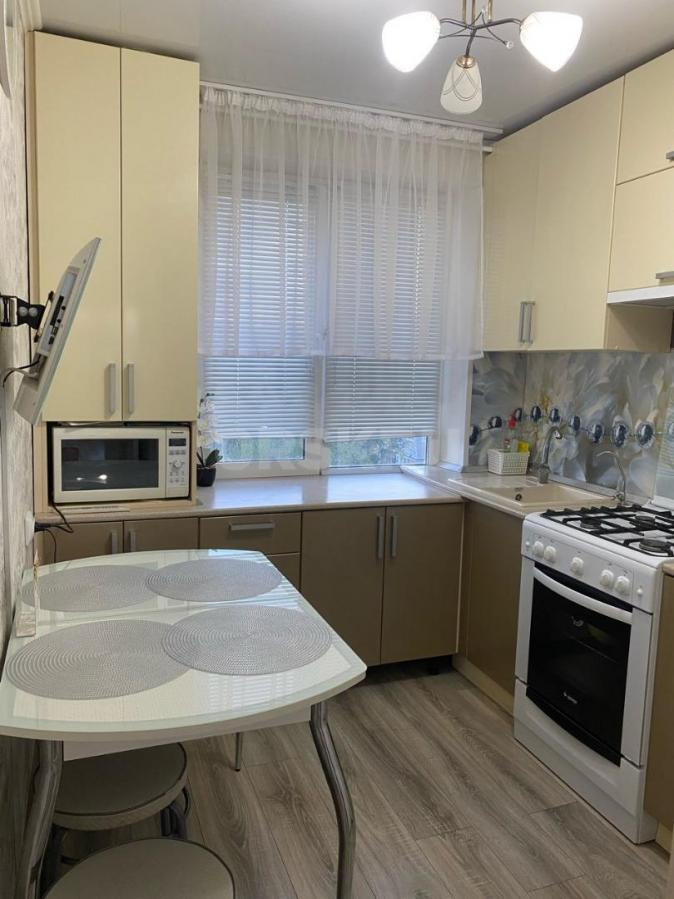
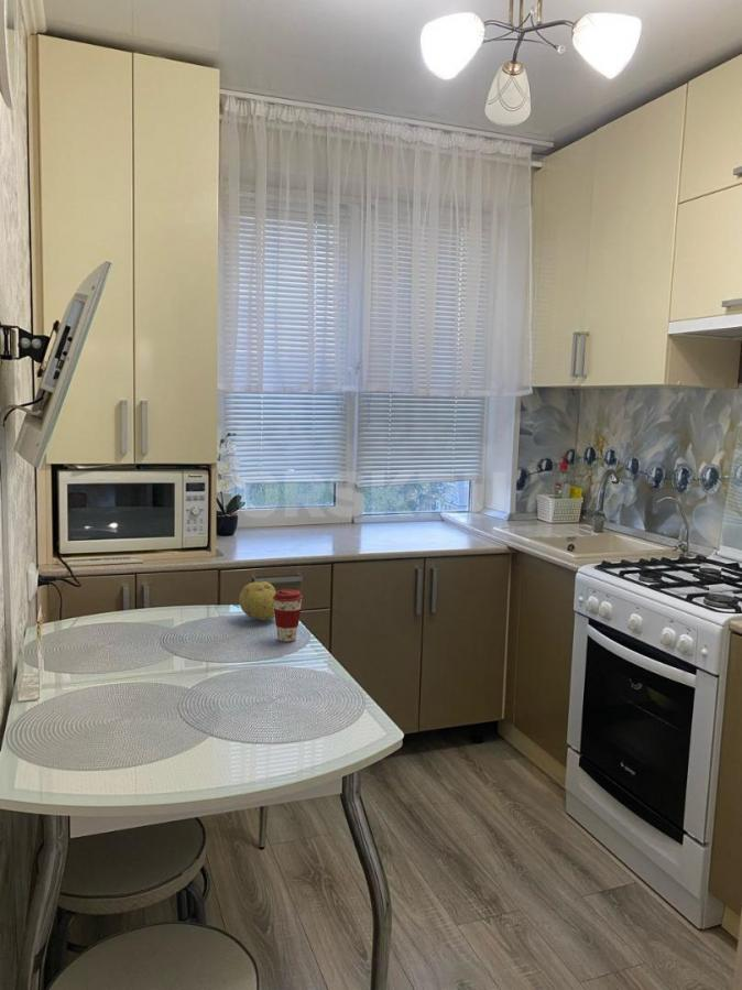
+ fruit [238,580,277,622]
+ coffee cup [273,589,304,642]
